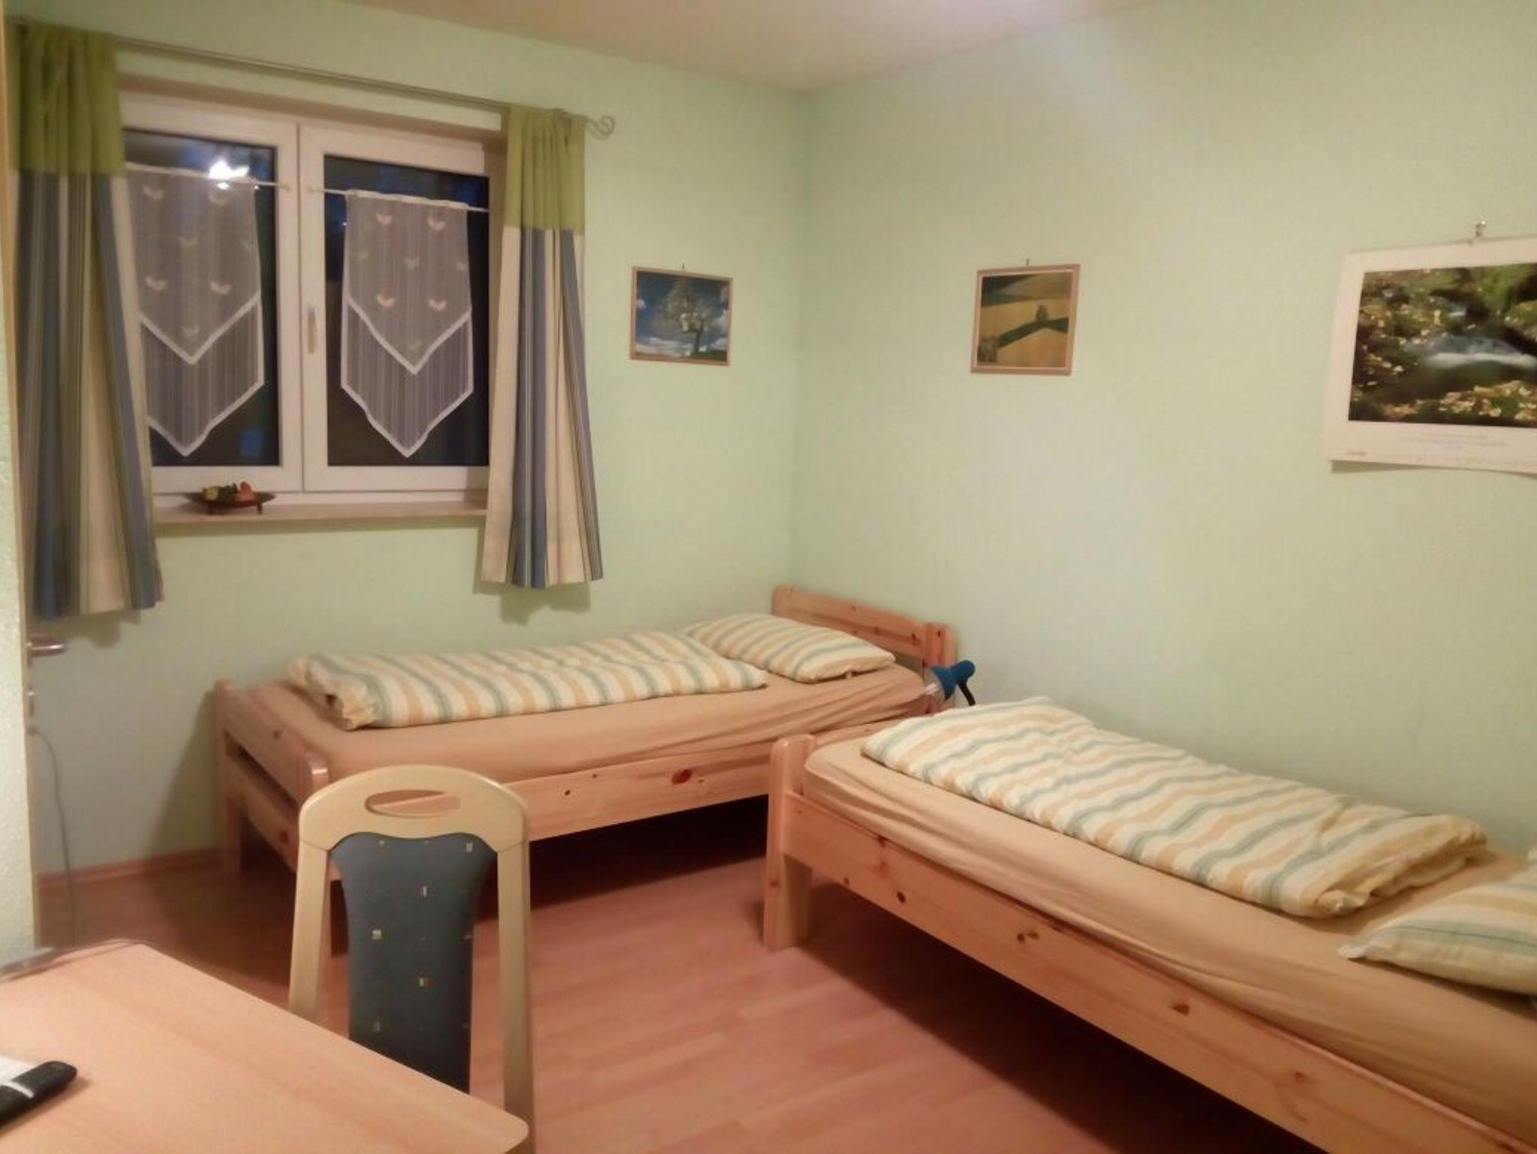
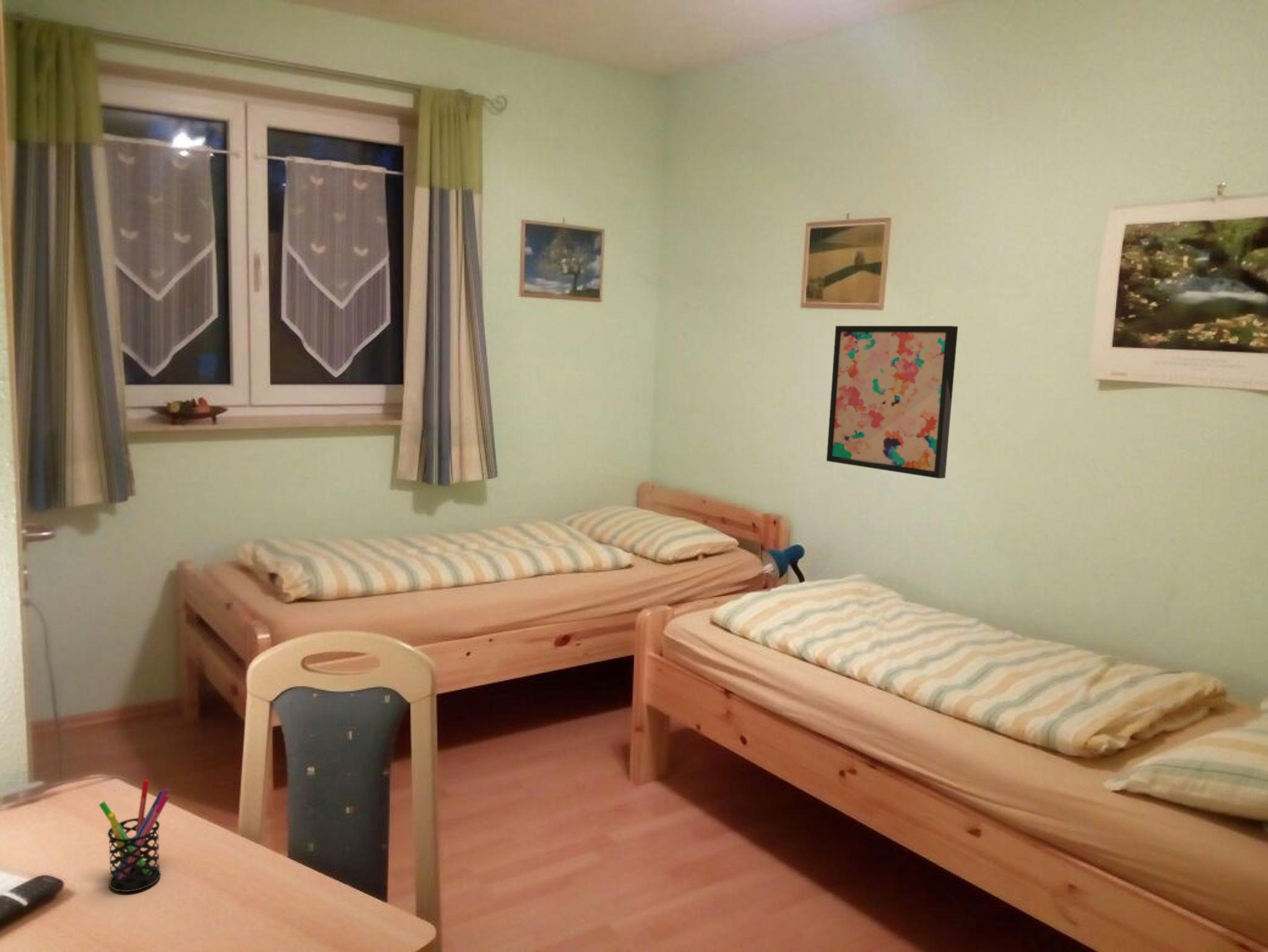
+ wall art [826,325,958,479]
+ pen holder [98,779,170,893]
